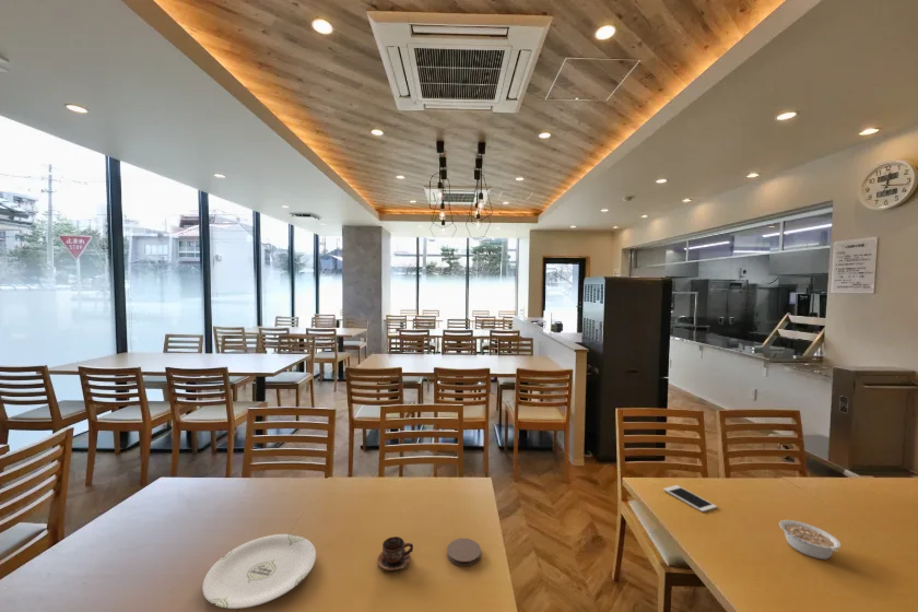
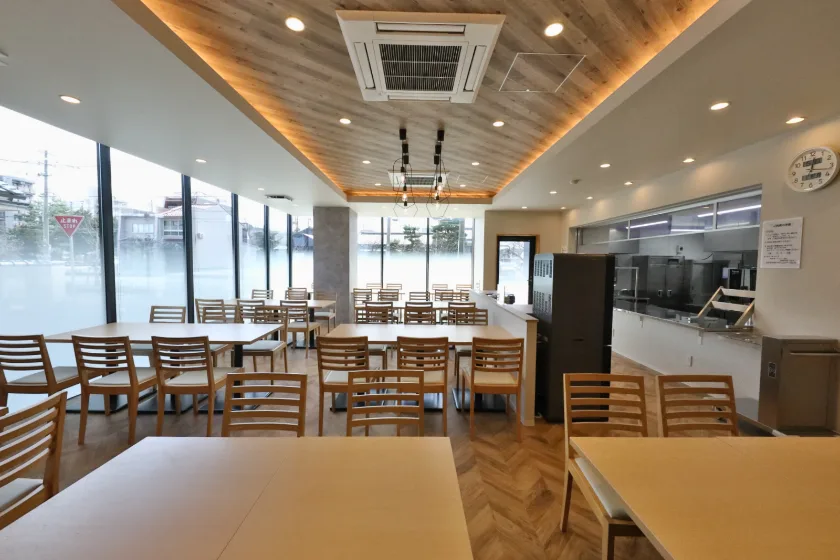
- cup [376,536,414,573]
- legume [778,519,843,561]
- plate [201,533,317,610]
- cell phone [662,484,718,513]
- coaster [446,538,482,567]
